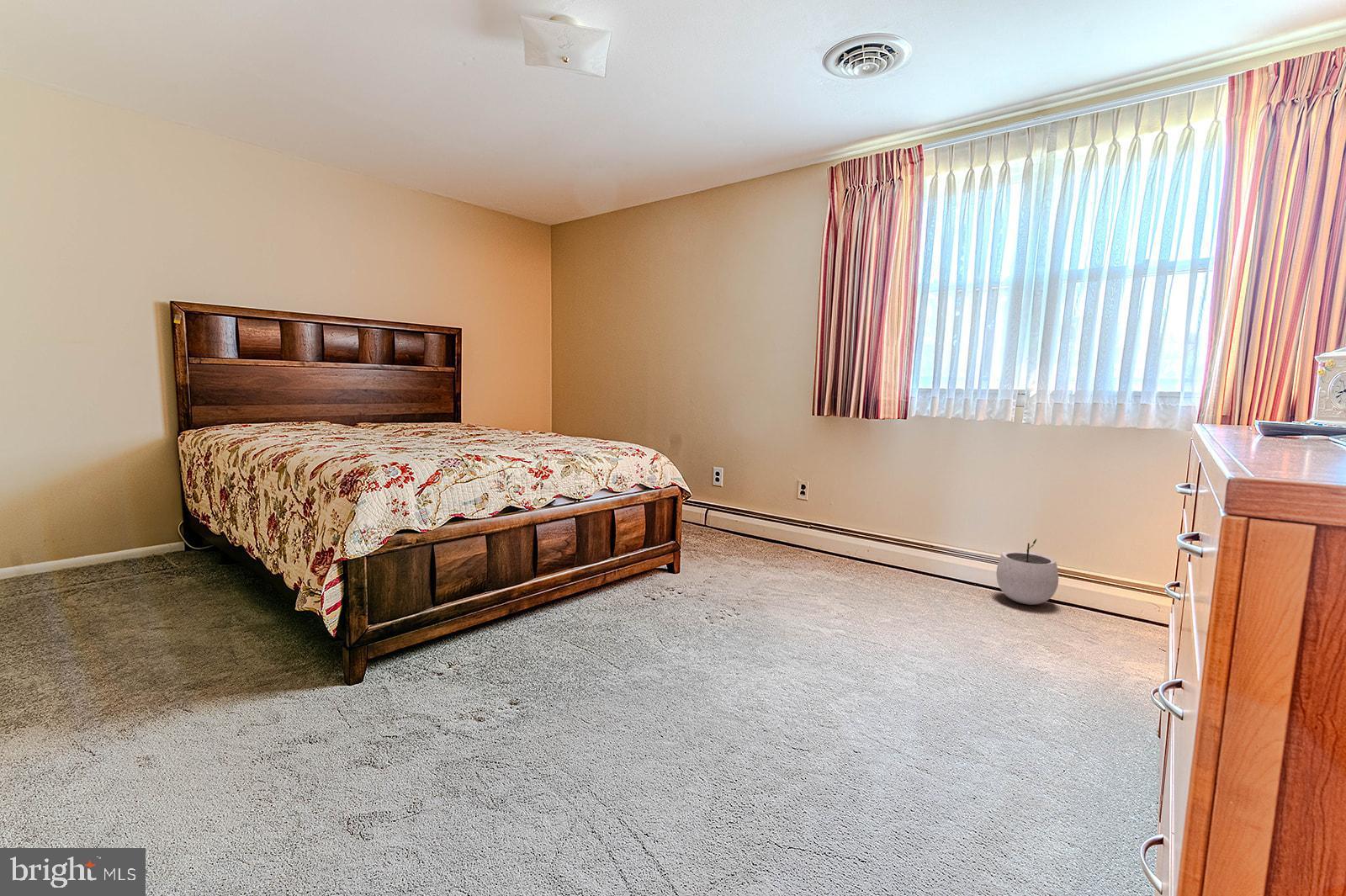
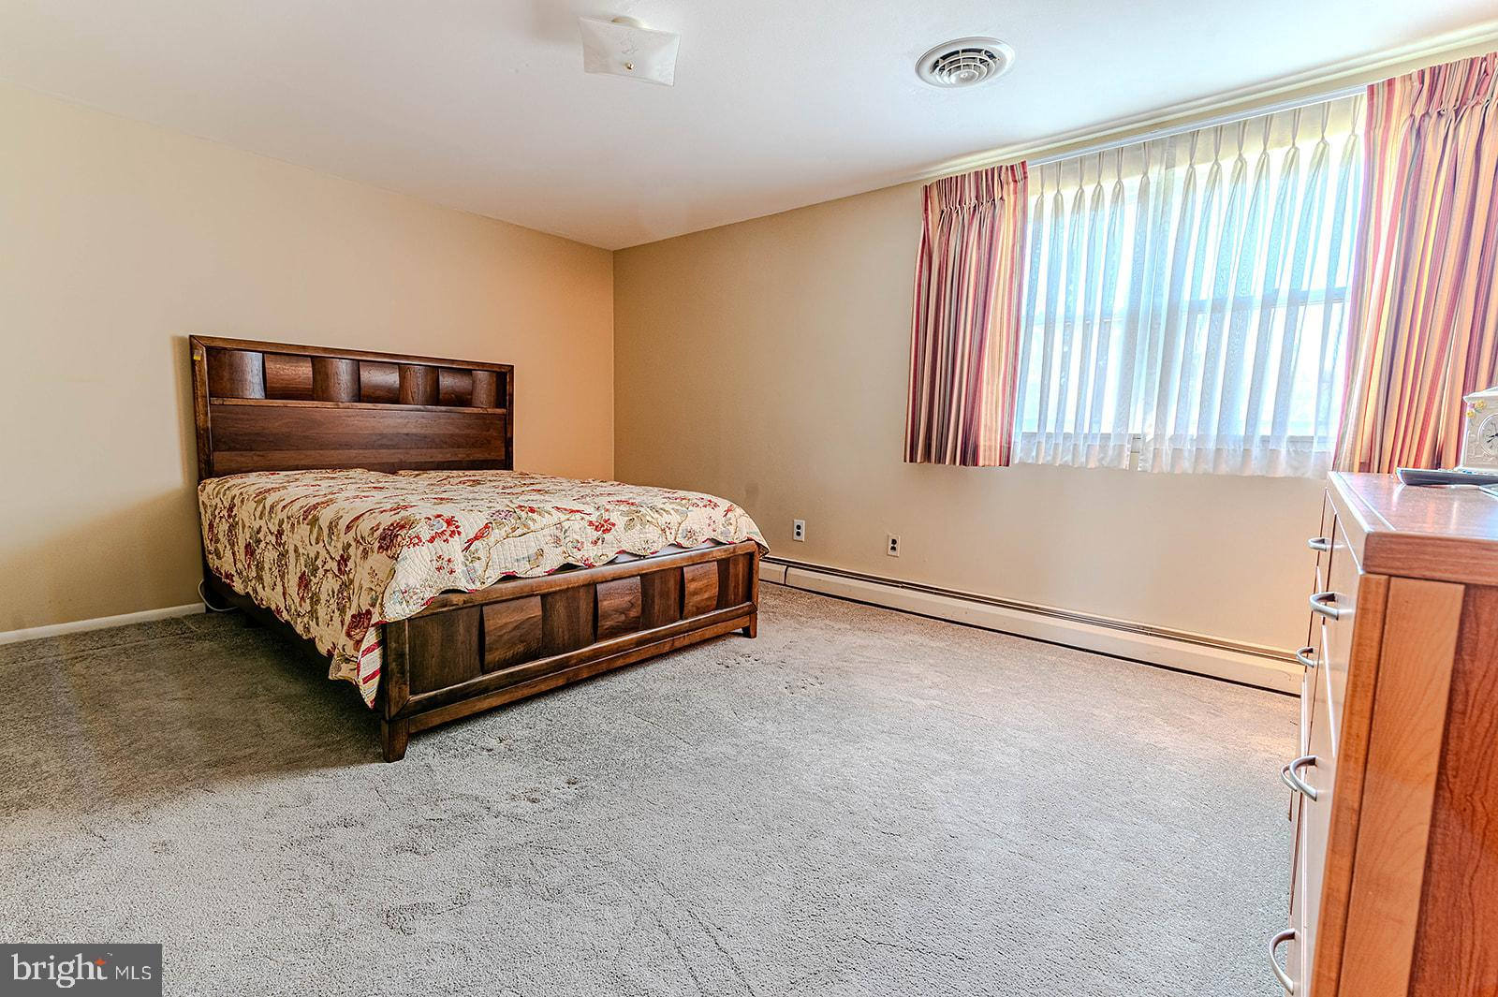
- plant pot [995,538,1059,606]
